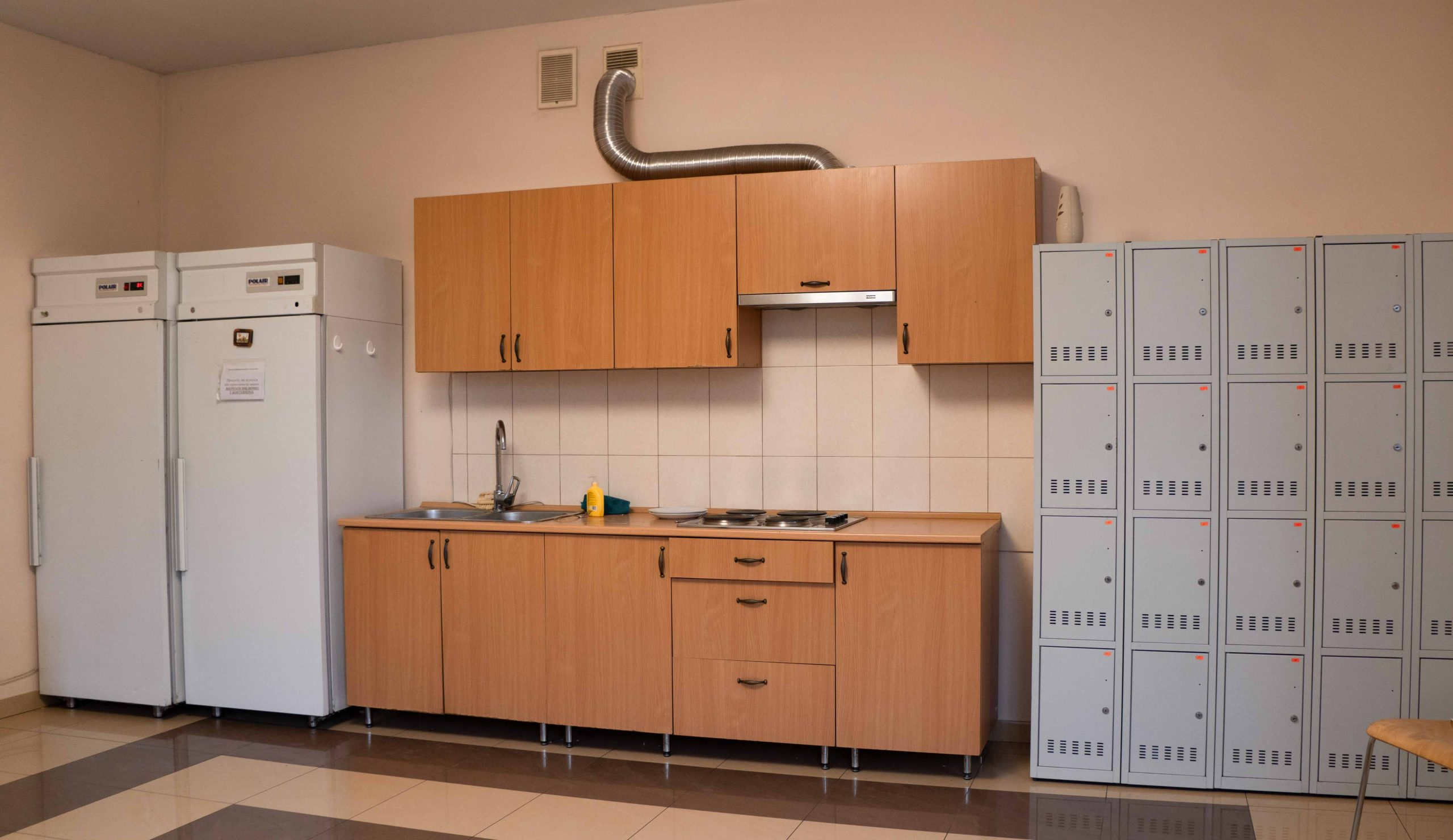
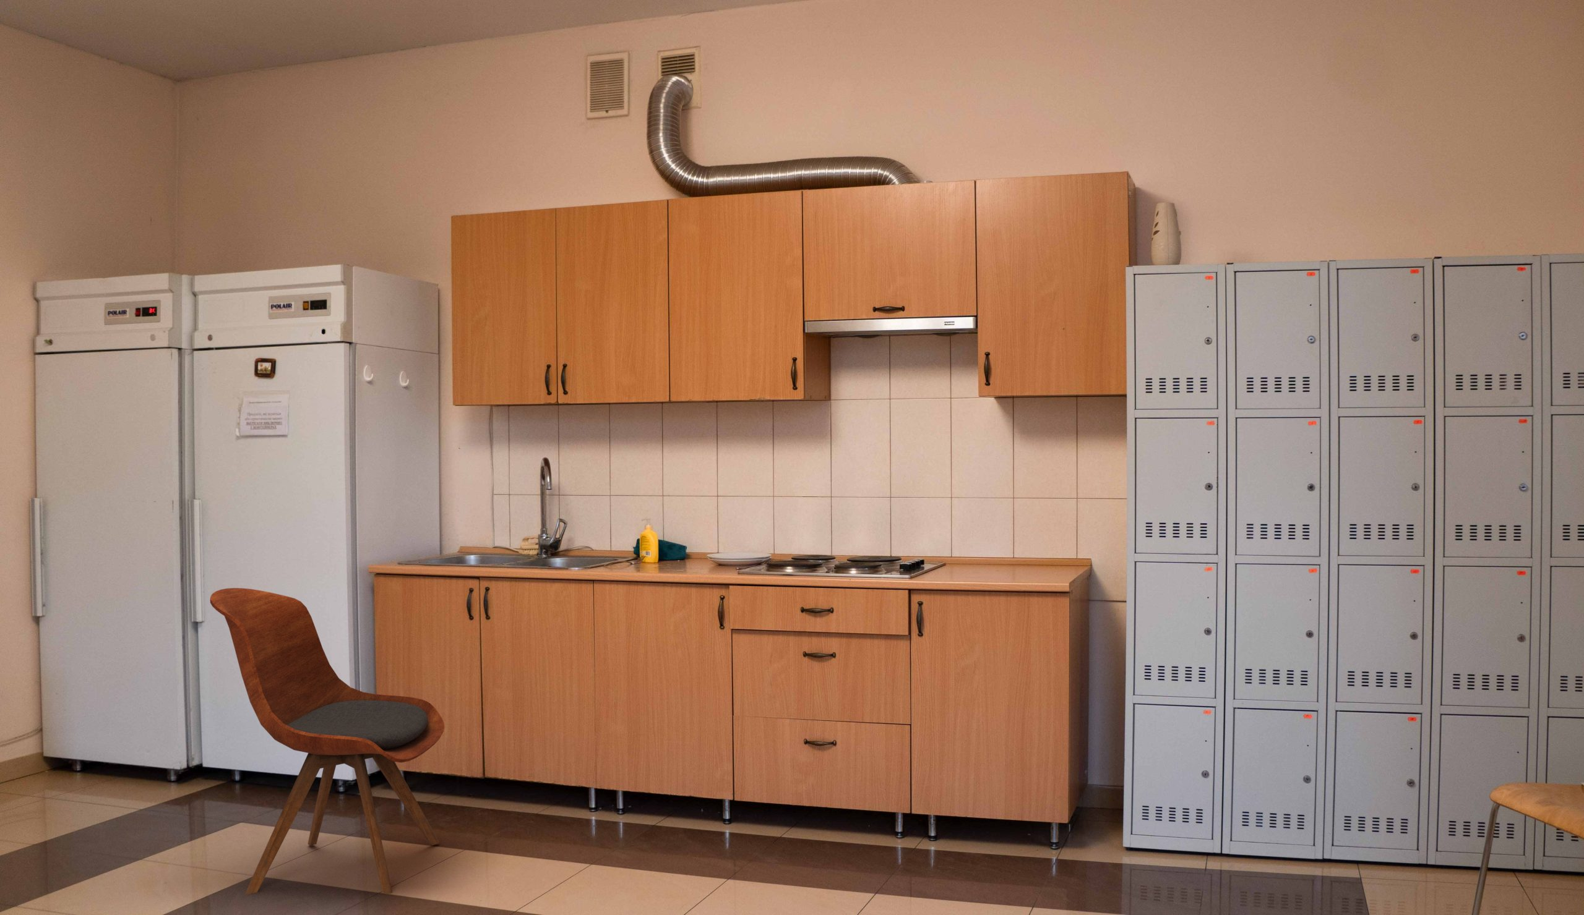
+ dining chair [209,587,445,895]
